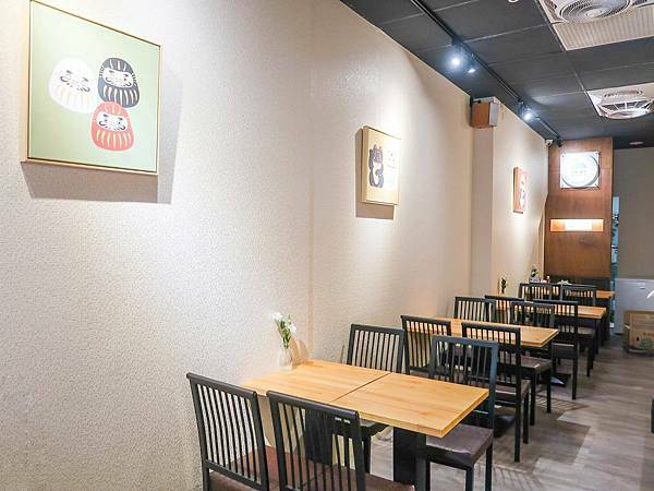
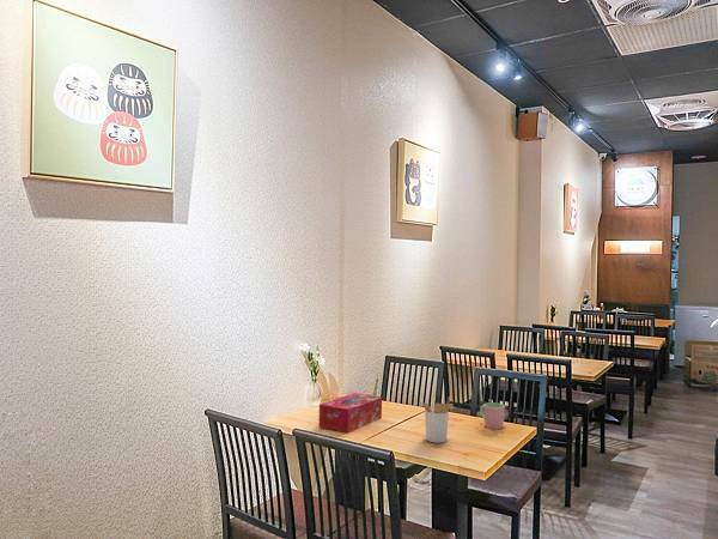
+ cup [479,401,506,430]
+ utensil holder [421,395,455,444]
+ tissue box [318,392,383,434]
